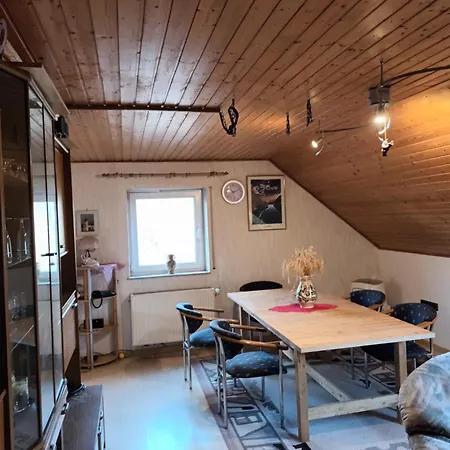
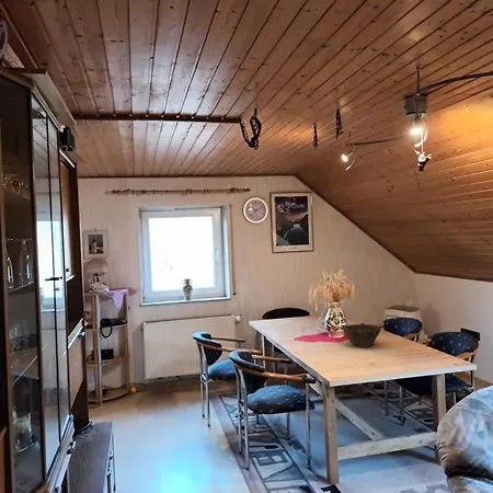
+ bowl [341,322,382,348]
